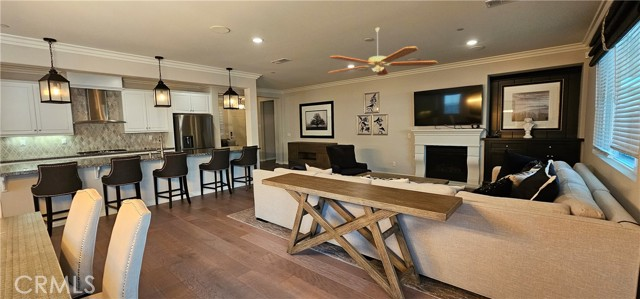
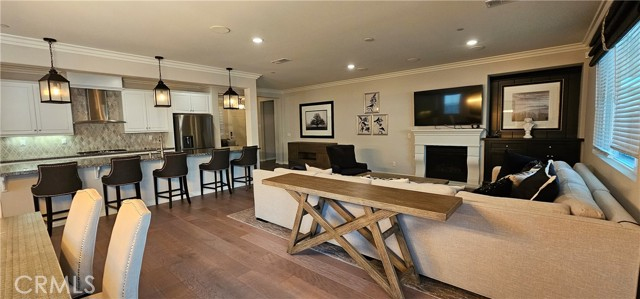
- ceiling fan [328,27,439,77]
